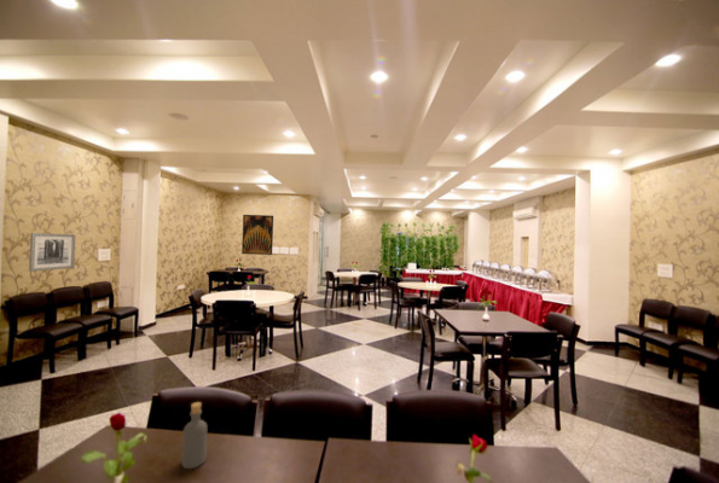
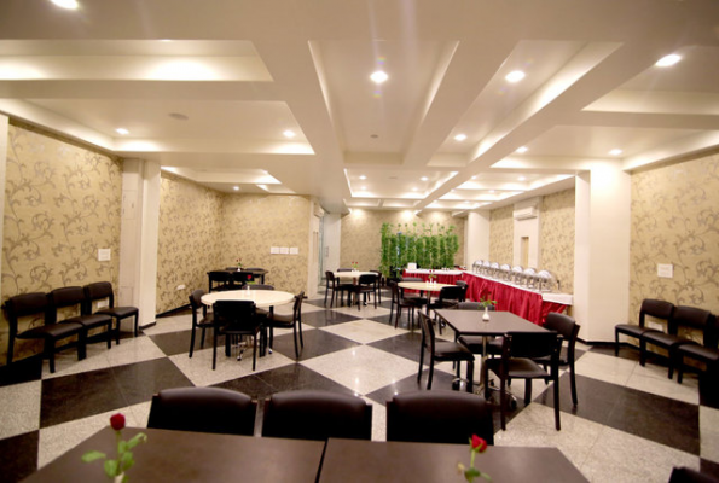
- wall art [28,232,76,273]
- wall art [240,214,274,256]
- bottle [180,401,208,470]
